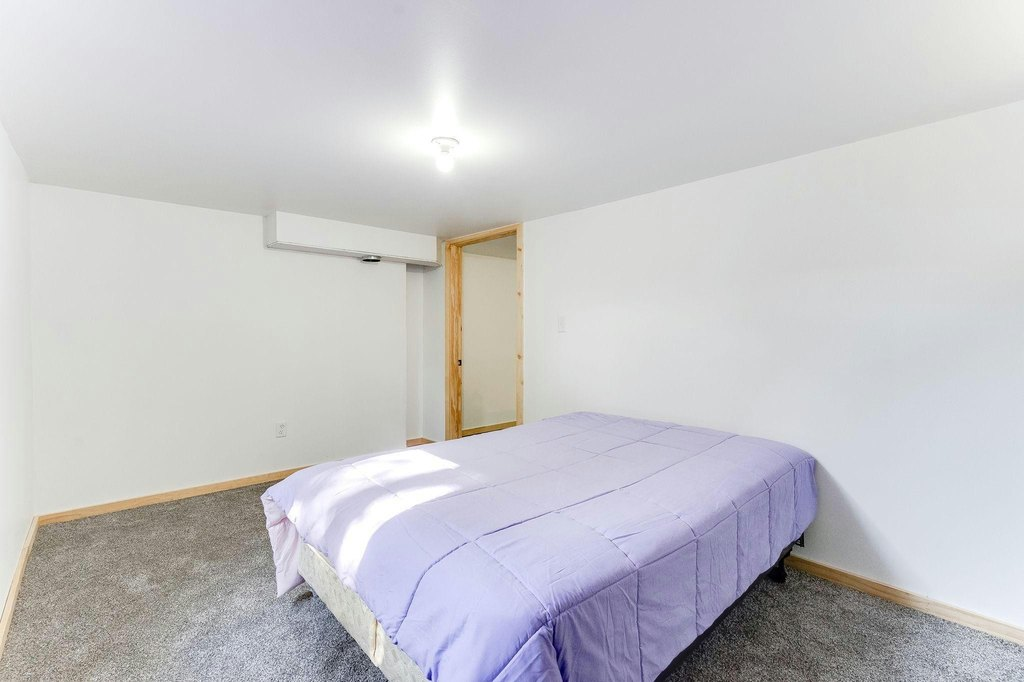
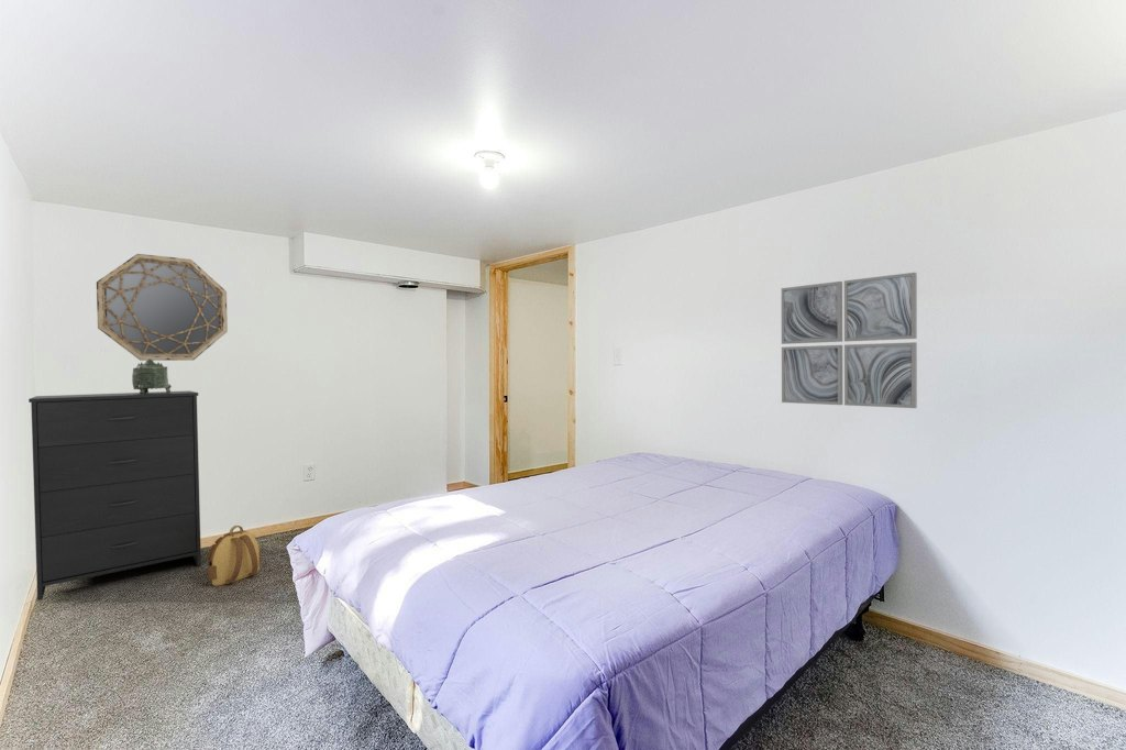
+ dresser [27,389,202,602]
+ decorative box [131,360,173,394]
+ home mirror [96,253,229,362]
+ wall art [780,272,918,409]
+ backpack [206,525,263,587]
